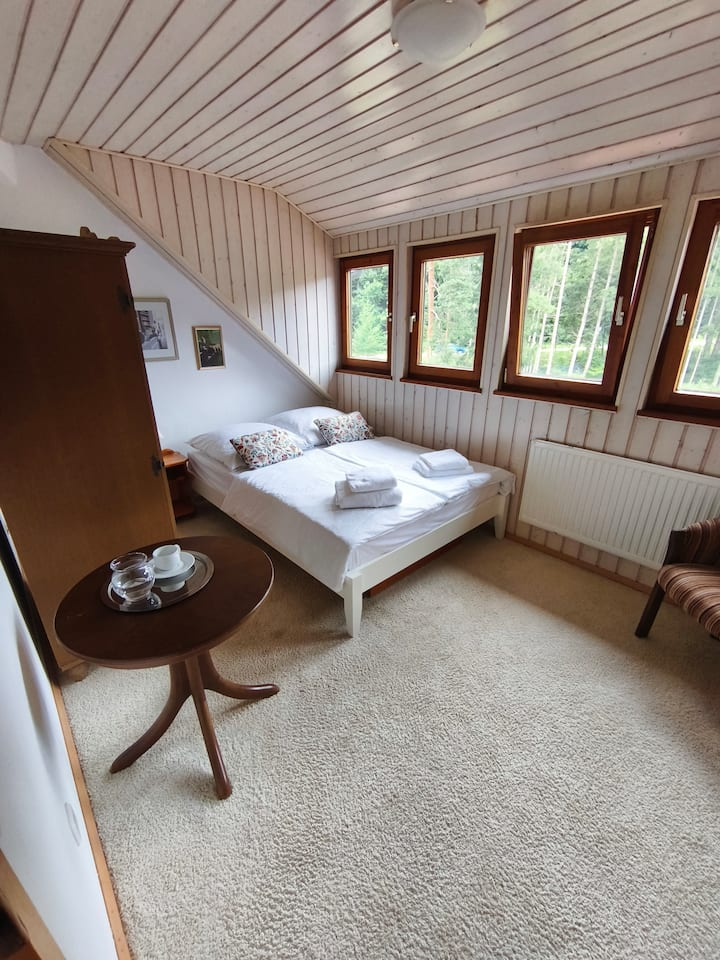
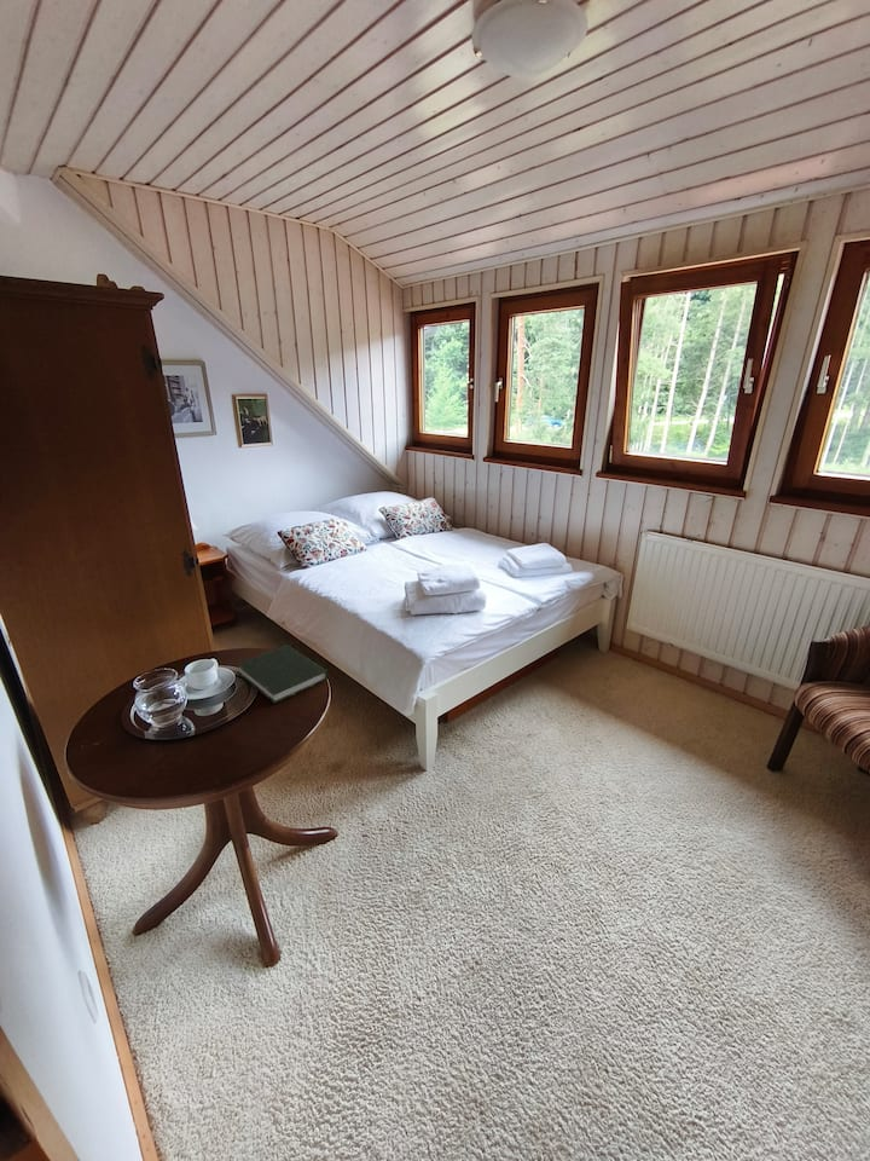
+ book [234,643,329,705]
